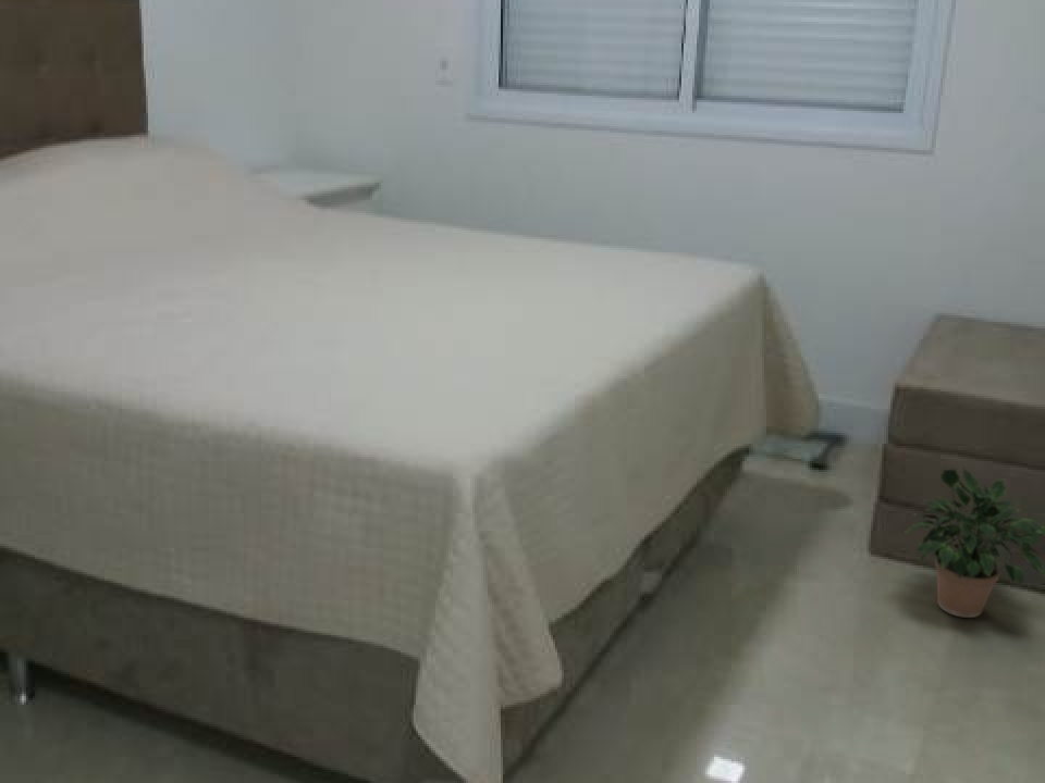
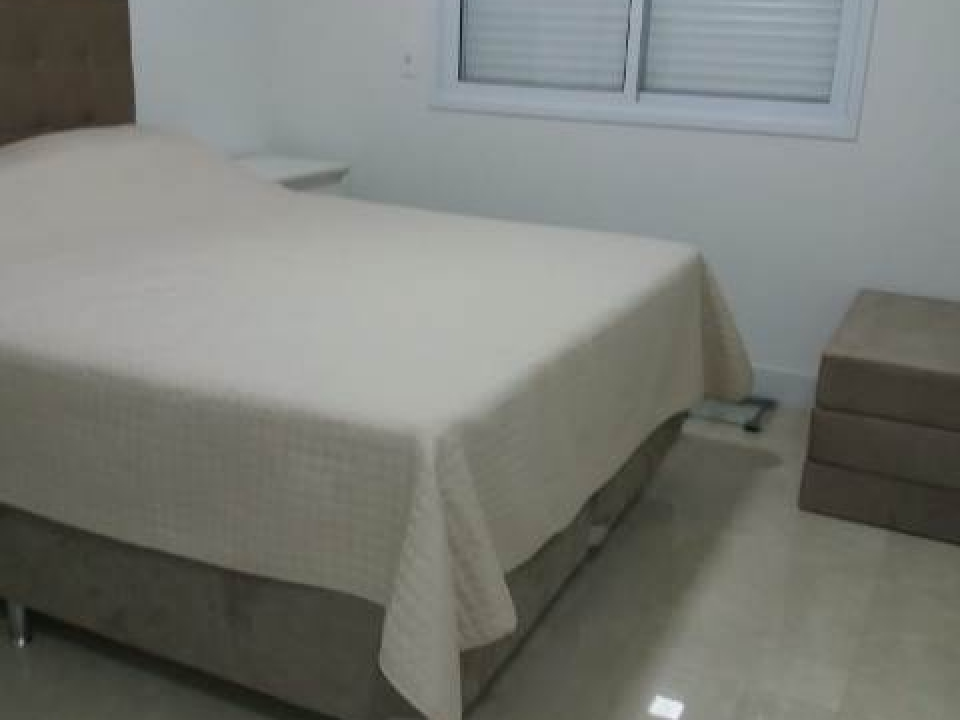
- potted plant [905,464,1045,619]
